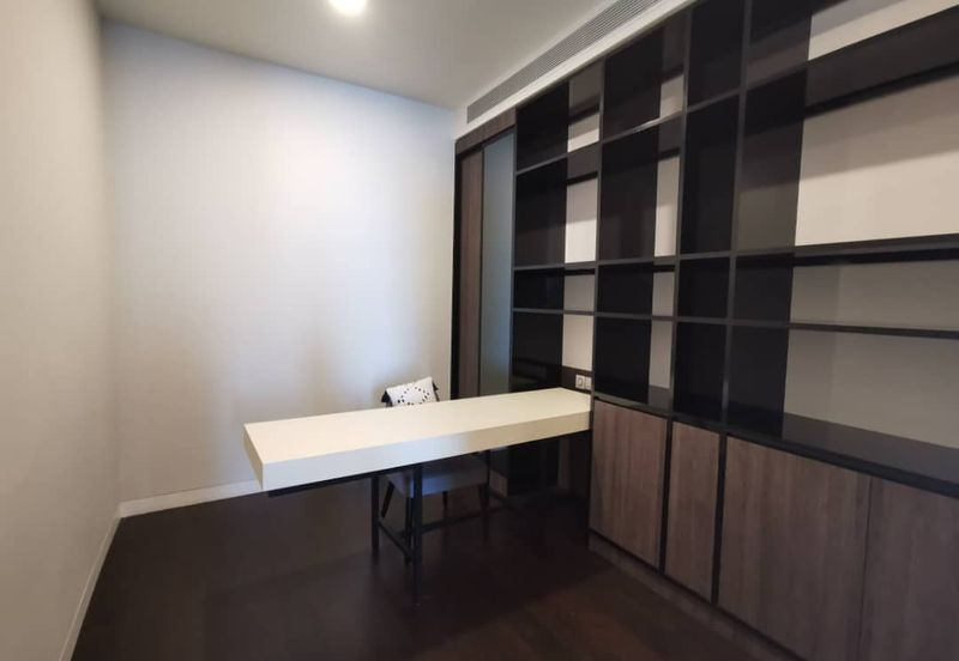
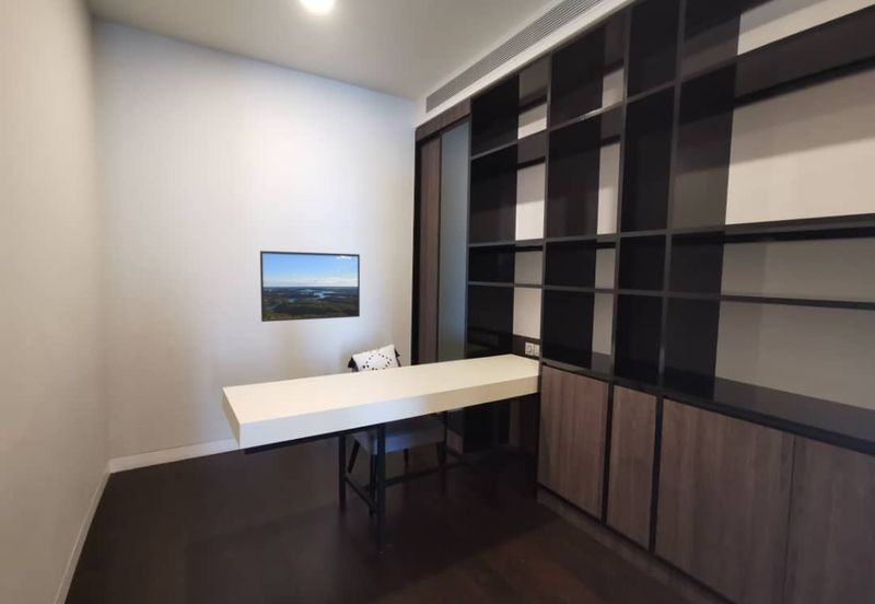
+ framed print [259,249,361,323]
